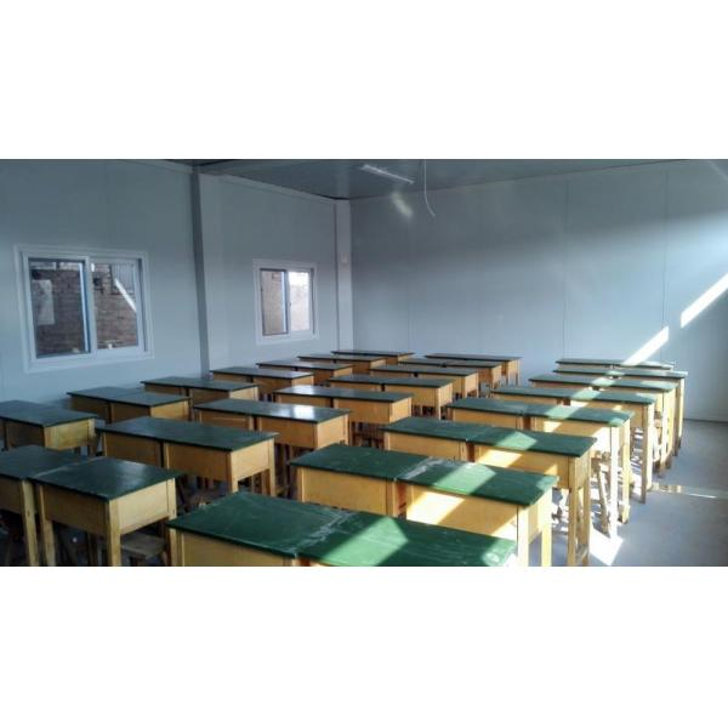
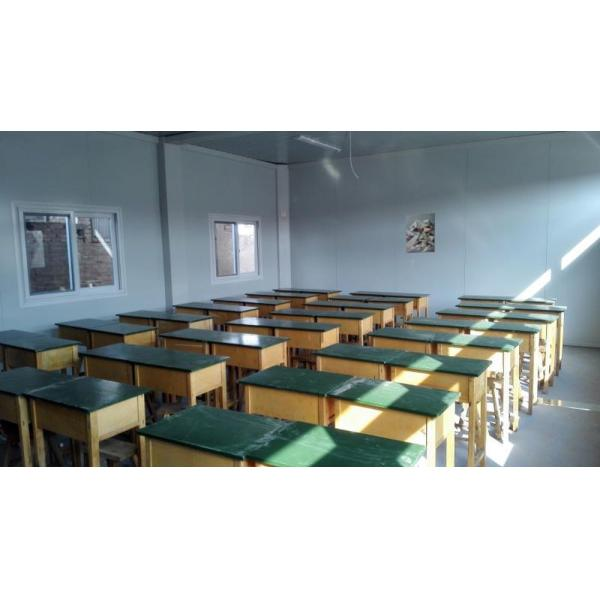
+ wall art [405,212,436,254]
